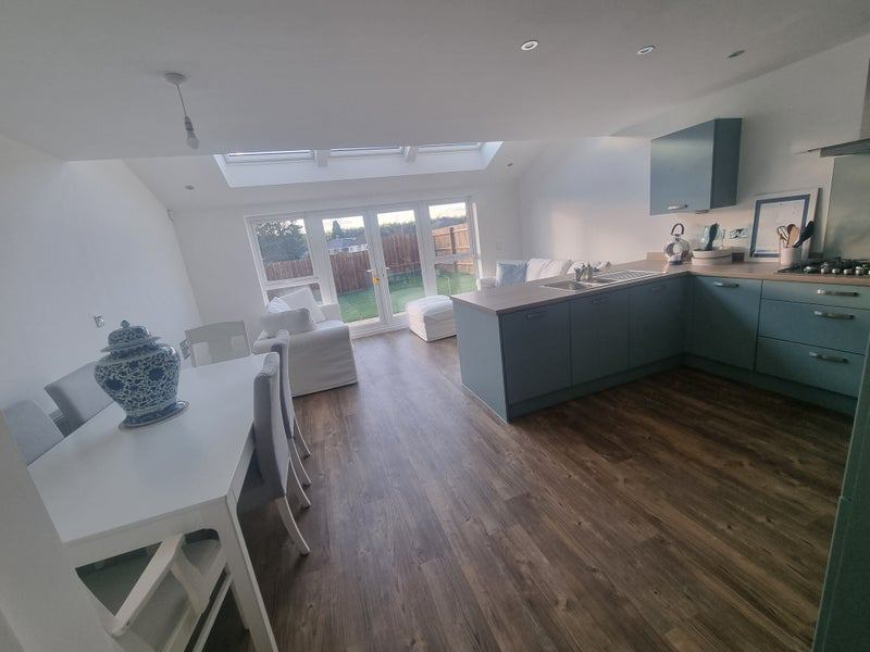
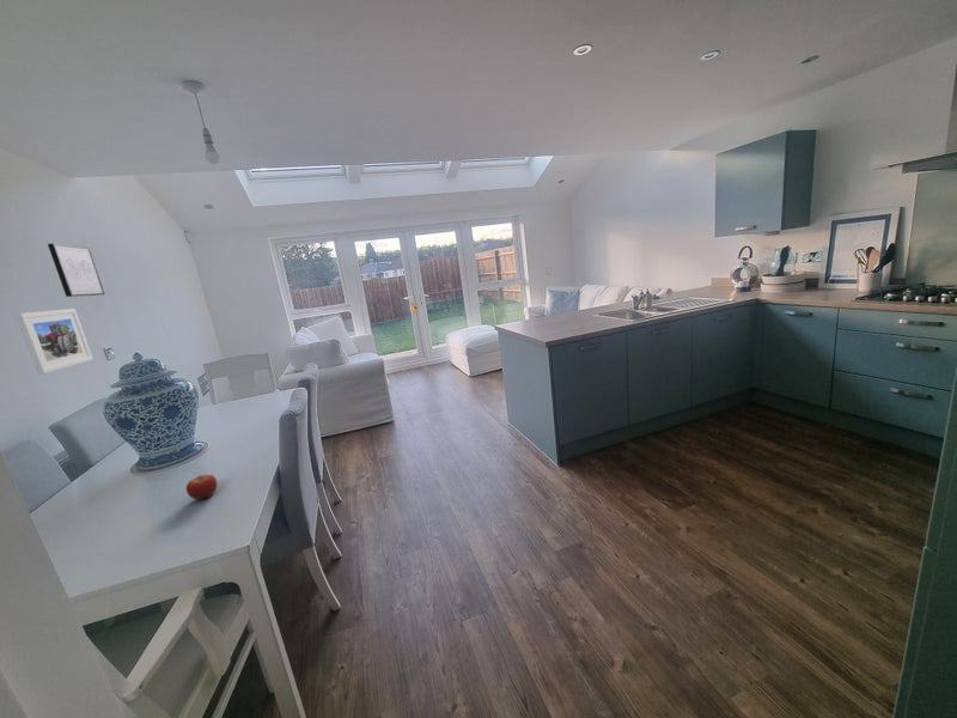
+ fruit [185,474,218,501]
+ wall art [47,242,106,298]
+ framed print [14,308,93,376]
